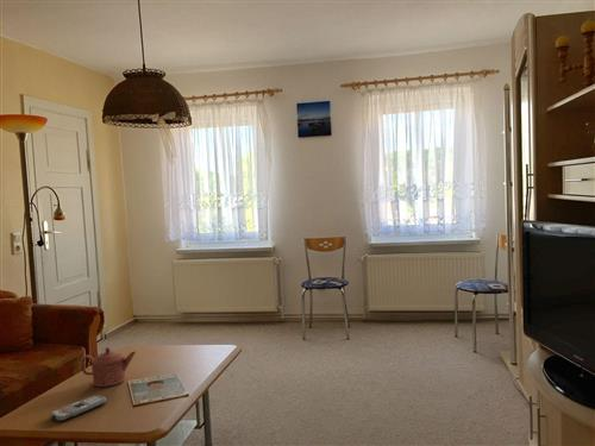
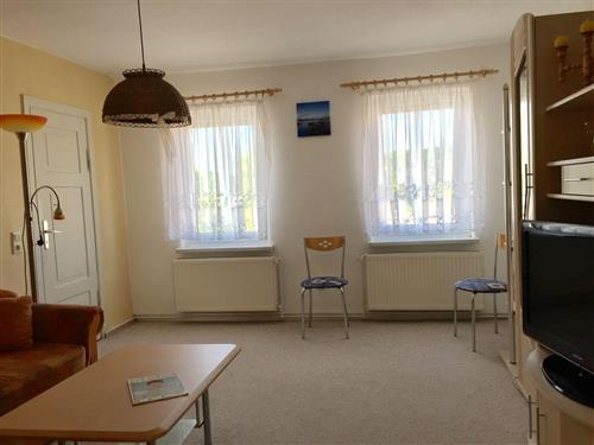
- remote control [50,395,107,422]
- teapot [81,346,137,388]
